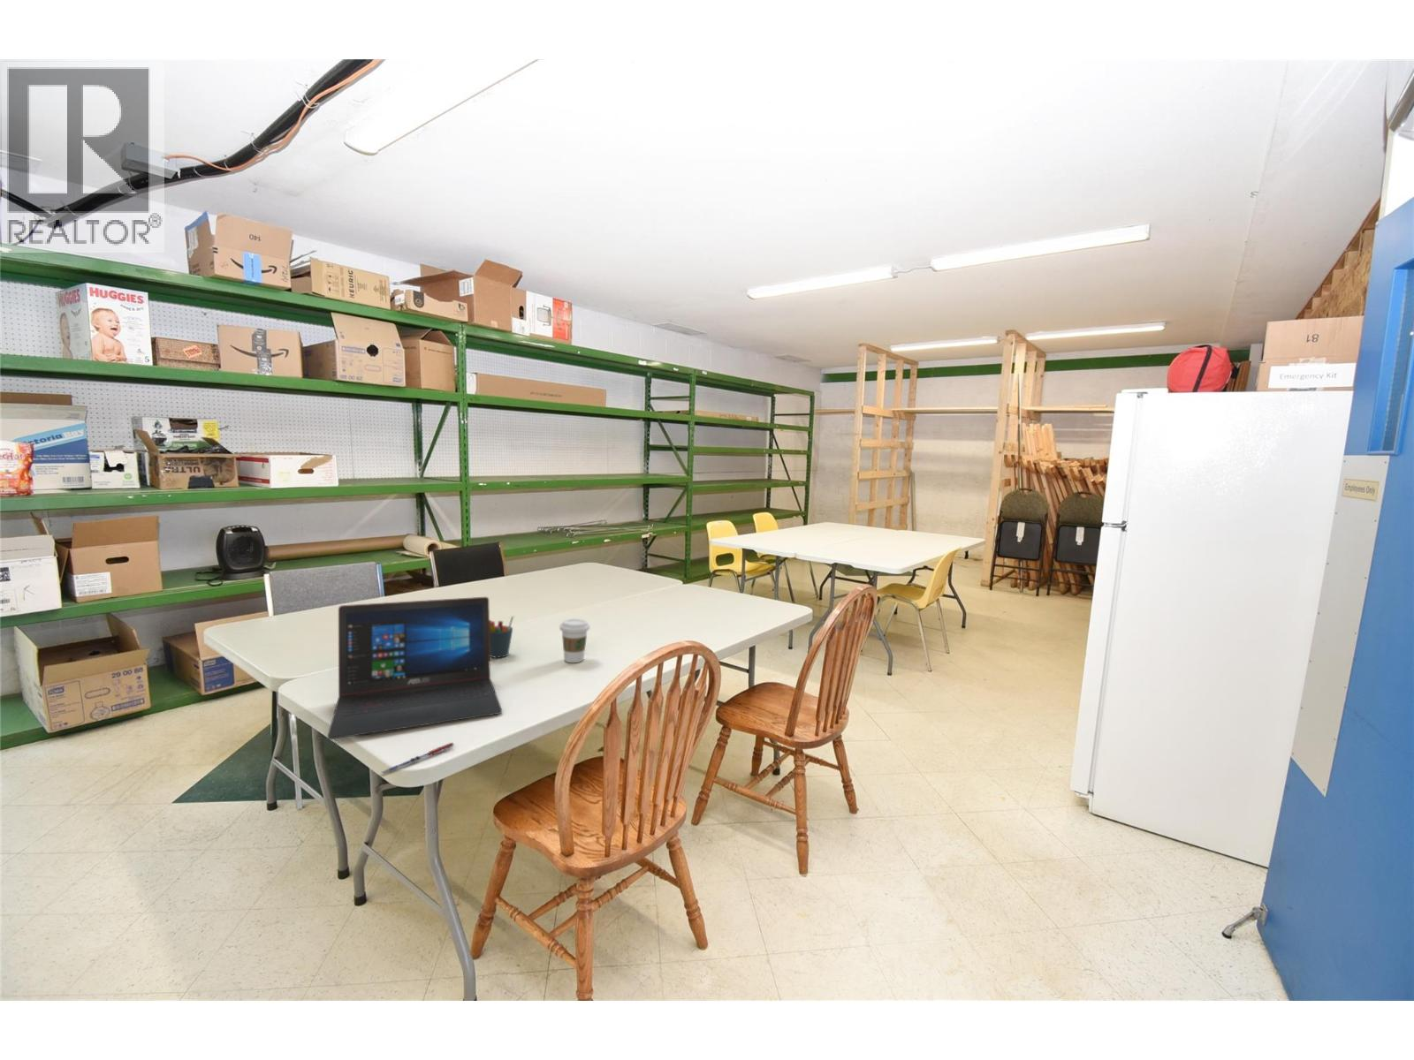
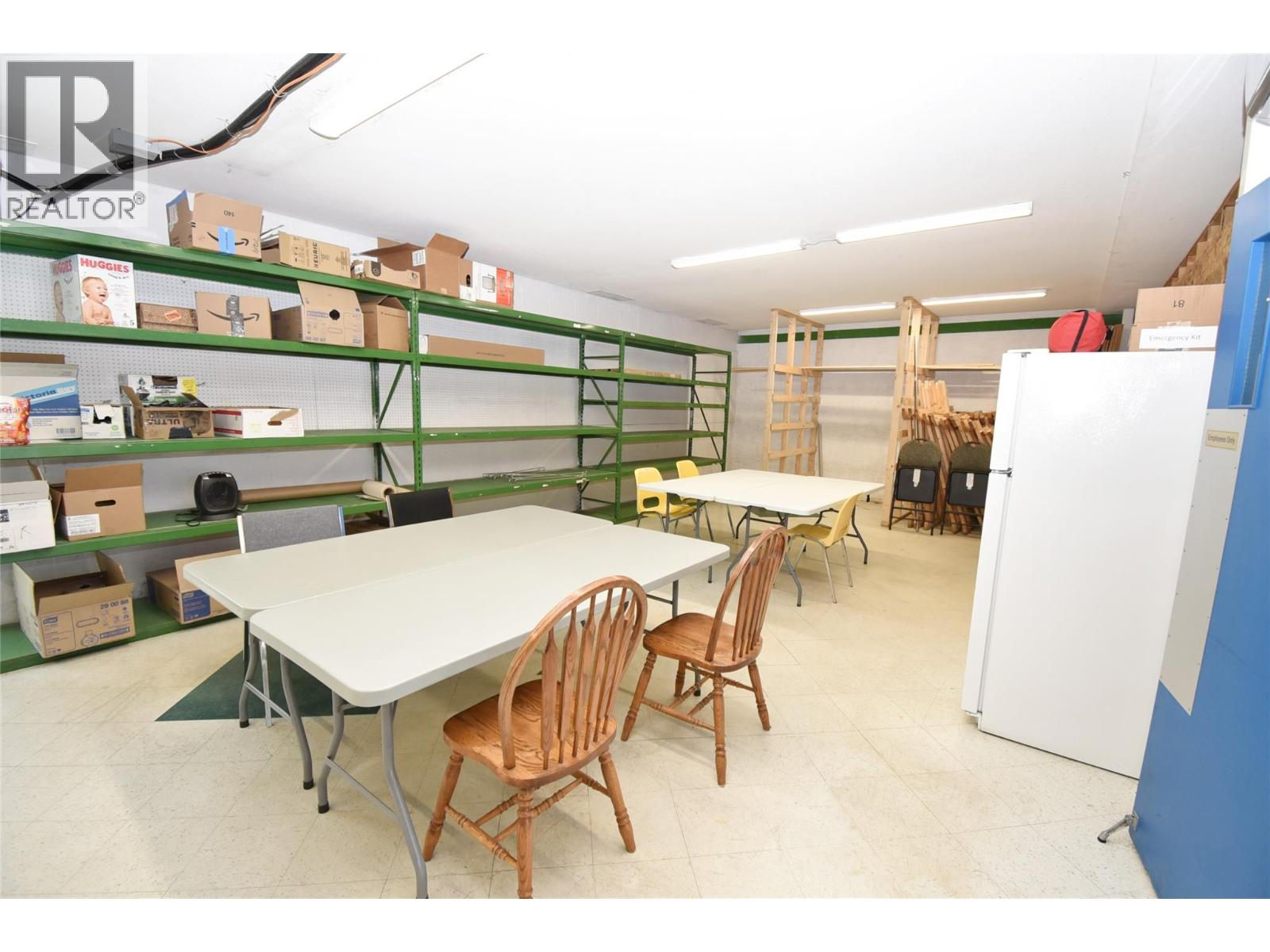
- laptop [327,597,503,740]
- pen [381,742,455,776]
- pen holder [490,615,515,659]
- coffee cup [559,618,590,664]
